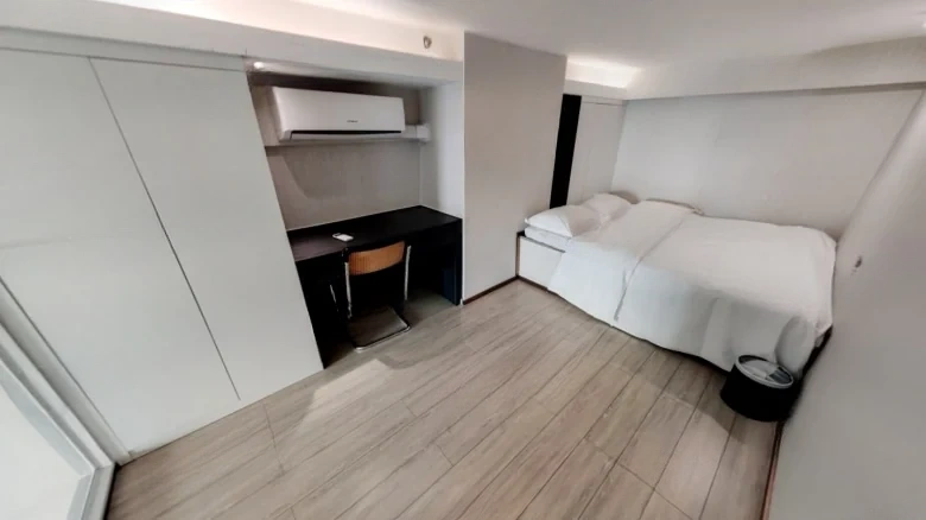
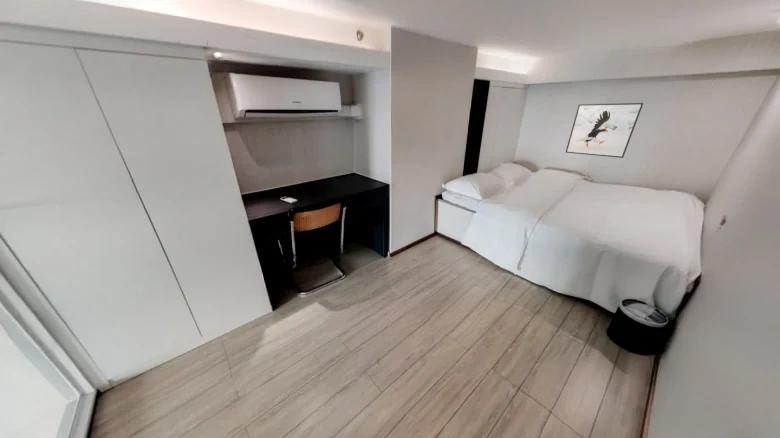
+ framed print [565,102,644,159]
